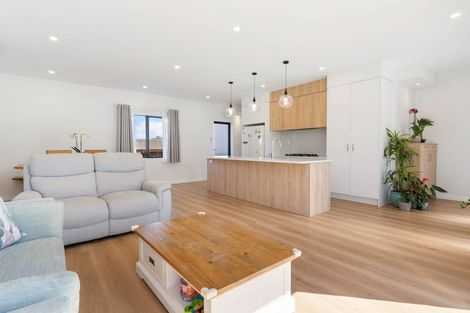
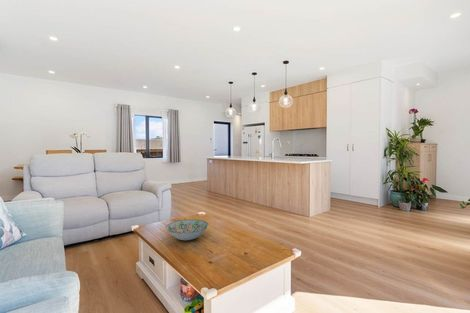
+ decorative bowl [165,219,209,241]
